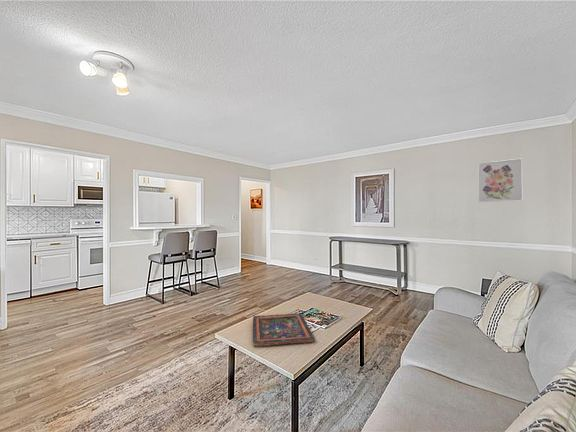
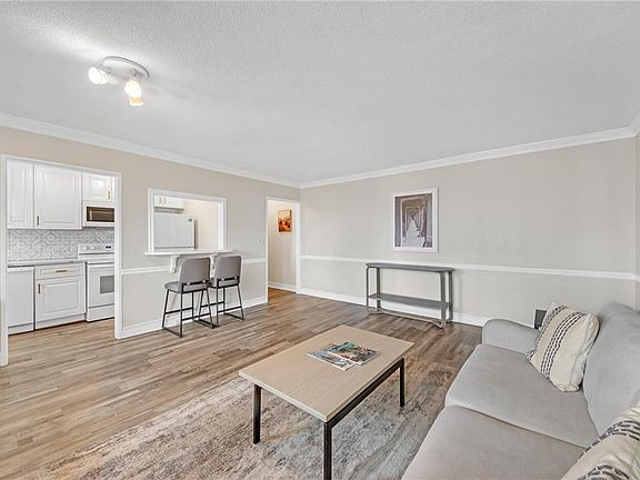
- wall art [477,157,524,203]
- painted panel [252,313,316,348]
